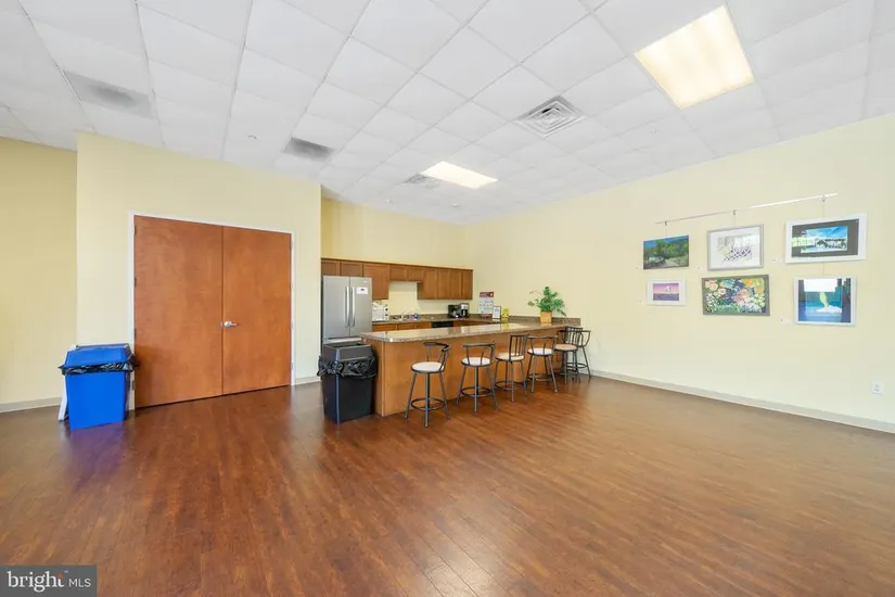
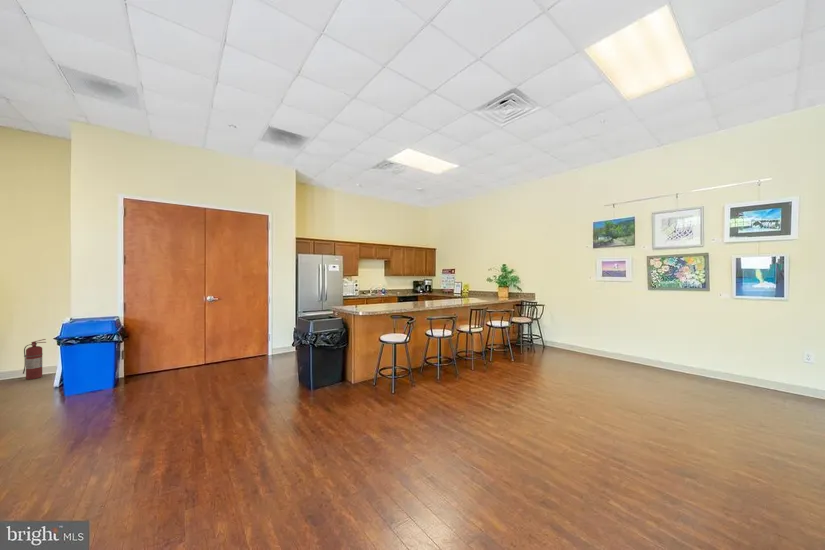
+ fire extinguisher [22,338,47,380]
